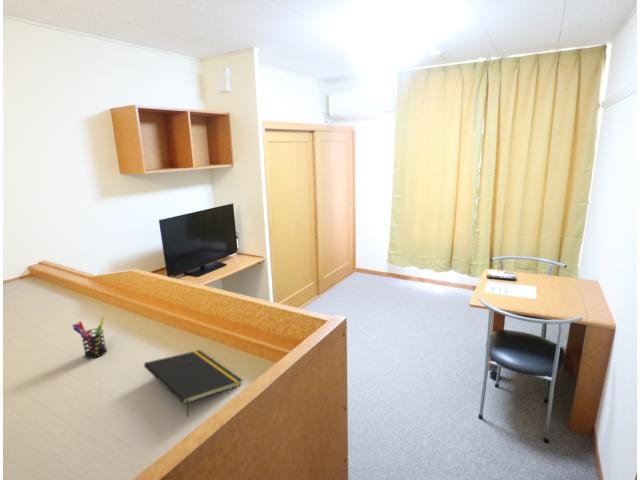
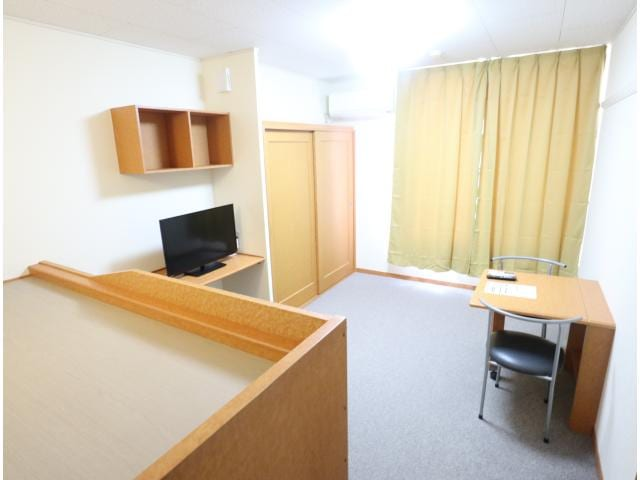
- notepad [143,349,243,418]
- pen holder [71,316,108,359]
